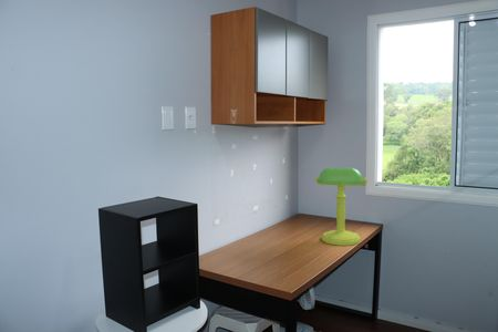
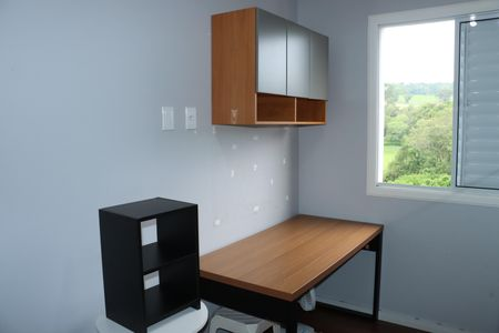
- desk lamp [314,167,369,247]
